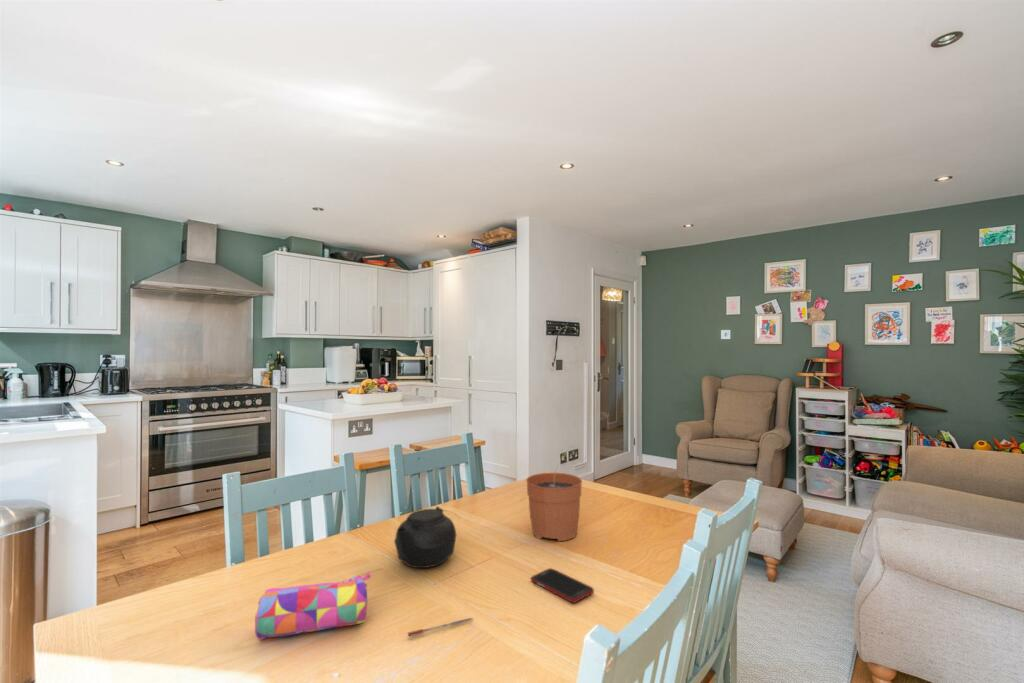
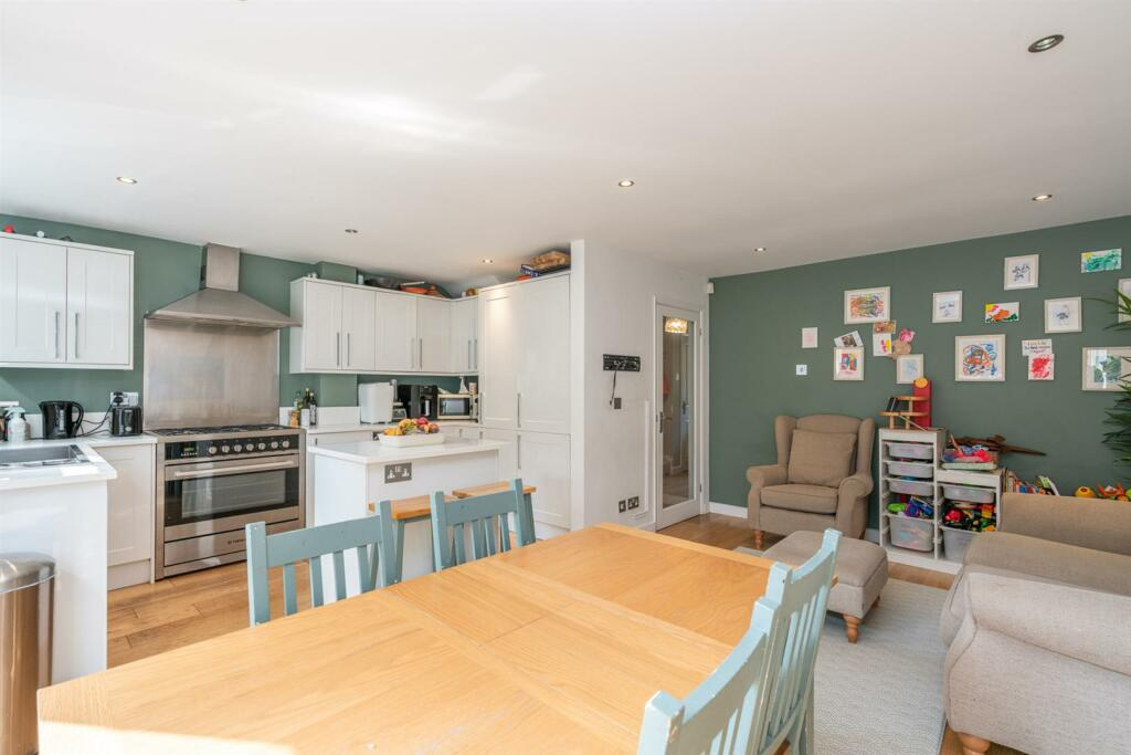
- pen [407,617,474,637]
- cell phone [530,567,595,604]
- pencil case [254,571,372,641]
- plant pot [525,452,583,542]
- teapot [393,505,461,569]
